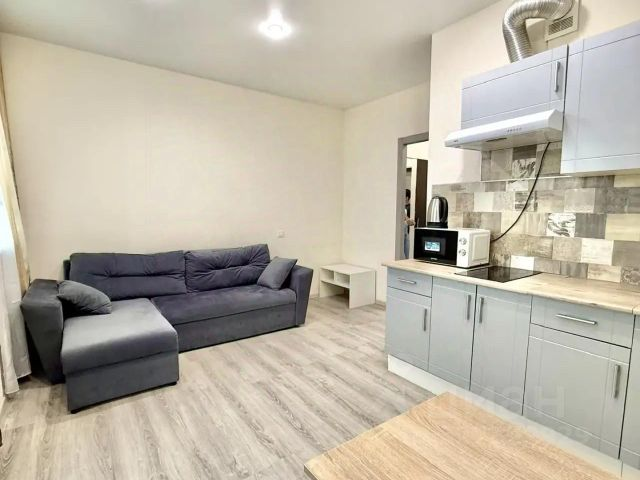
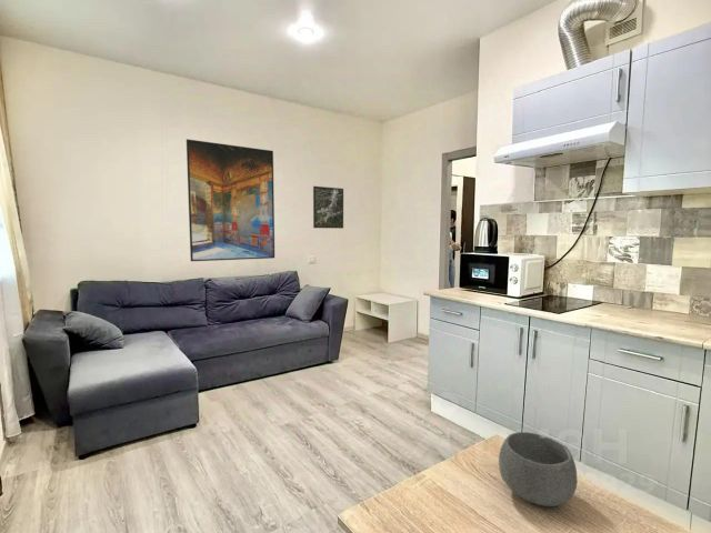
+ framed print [312,185,344,230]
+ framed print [186,139,276,262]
+ bowl [498,431,578,507]
